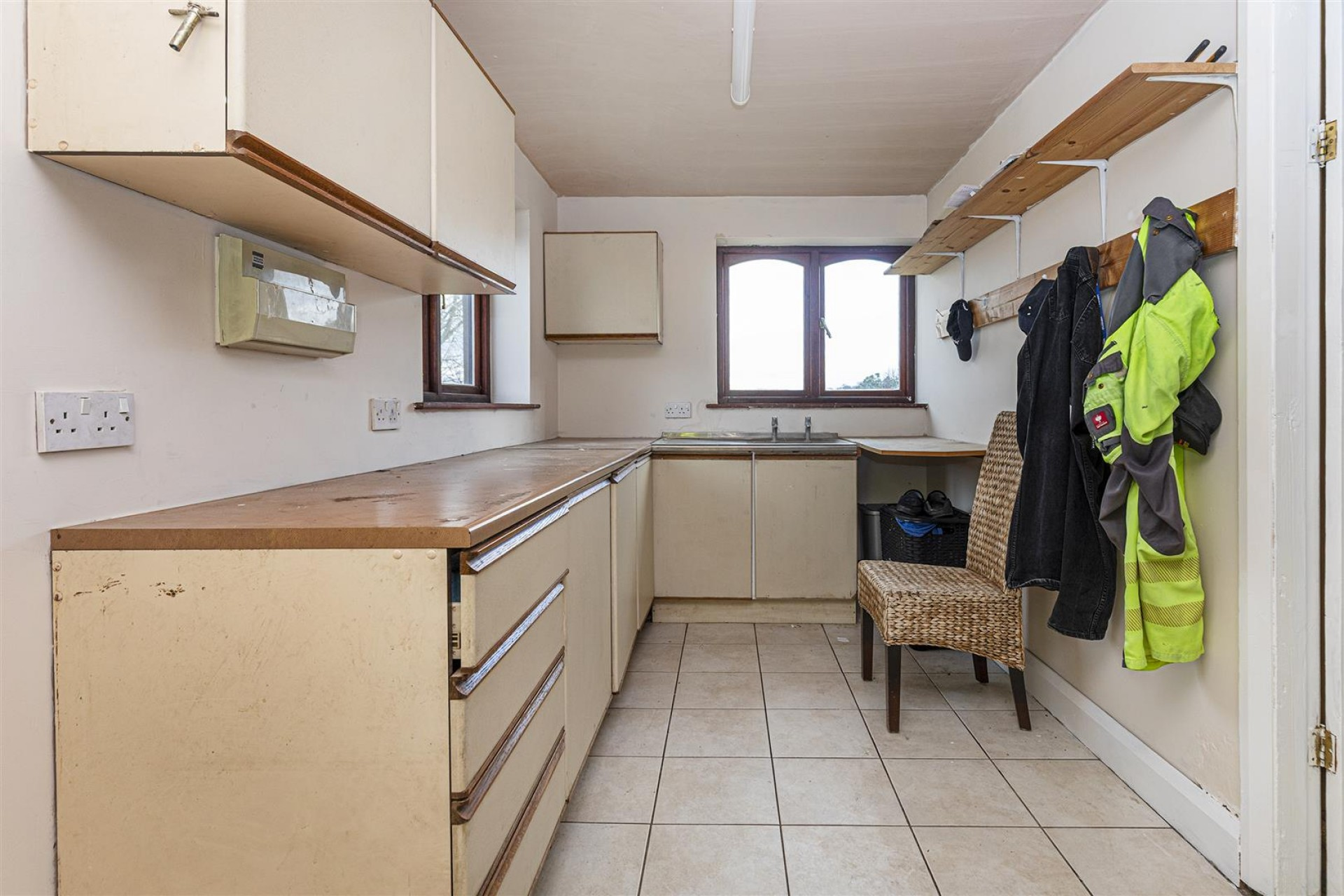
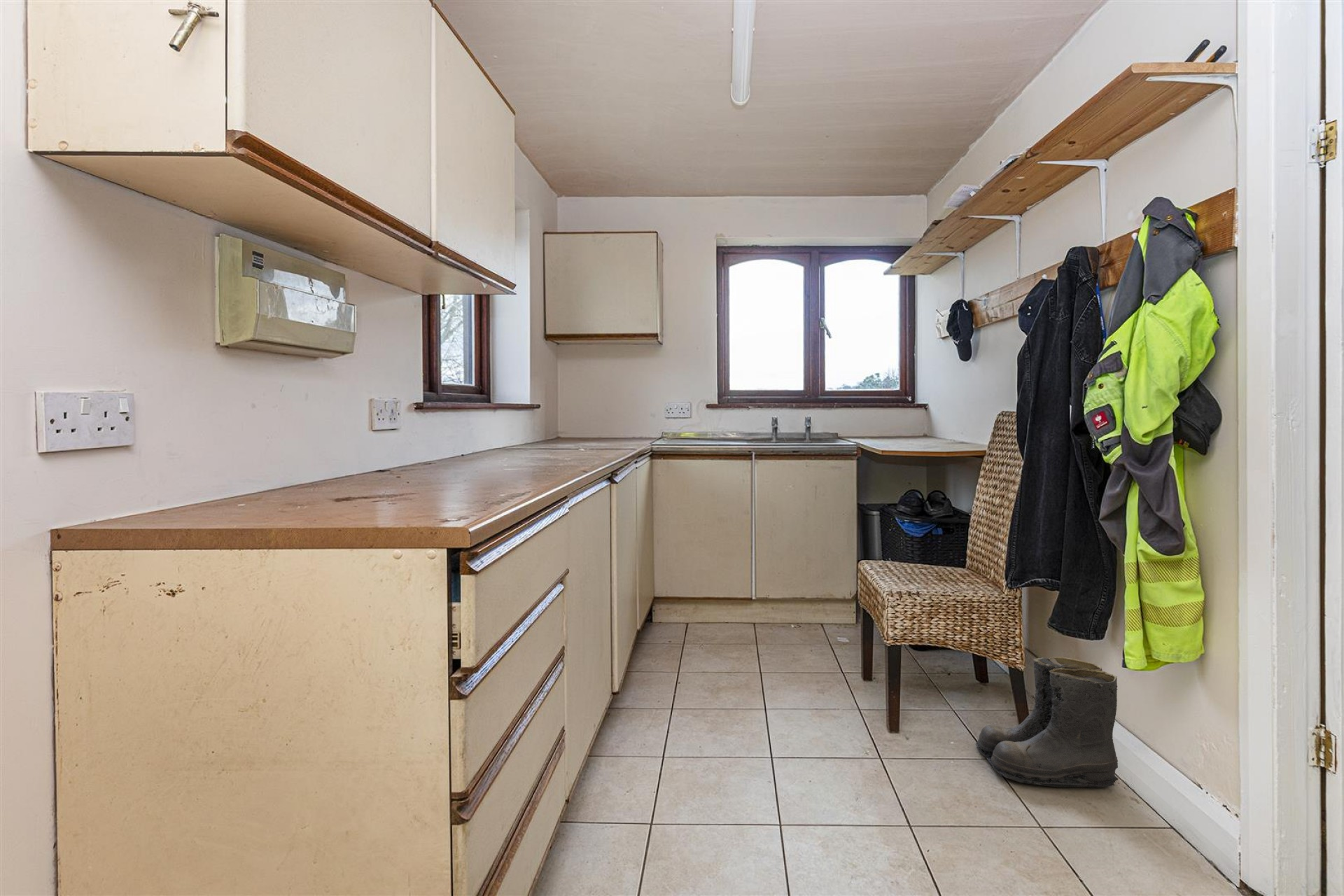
+ boots [975,657,1121,788]
